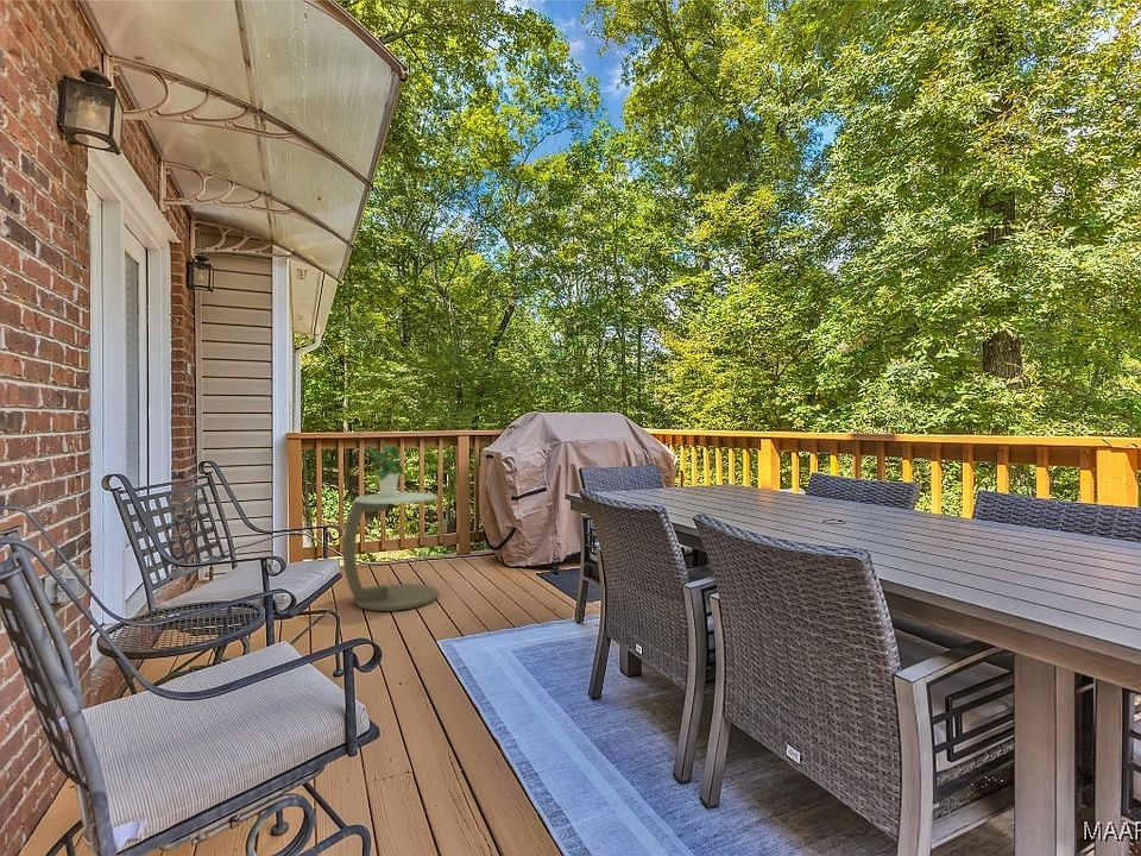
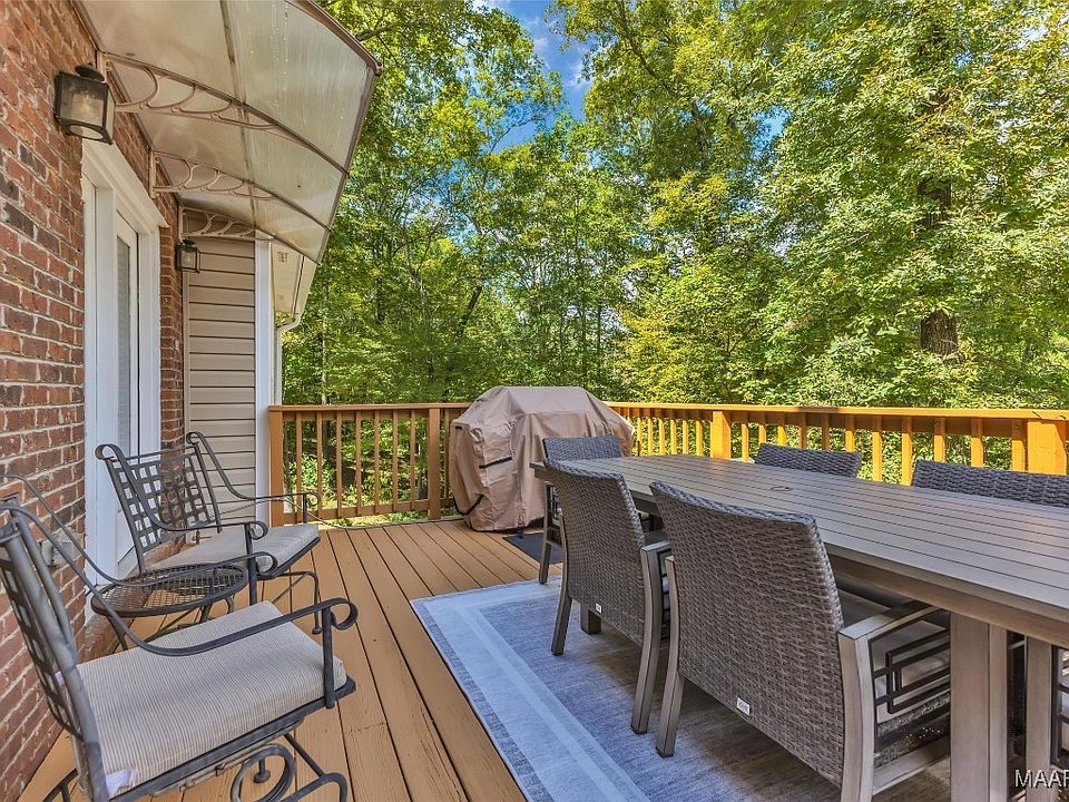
- potted plant [364,442,408,497]
- side table [342,491,439,612]
